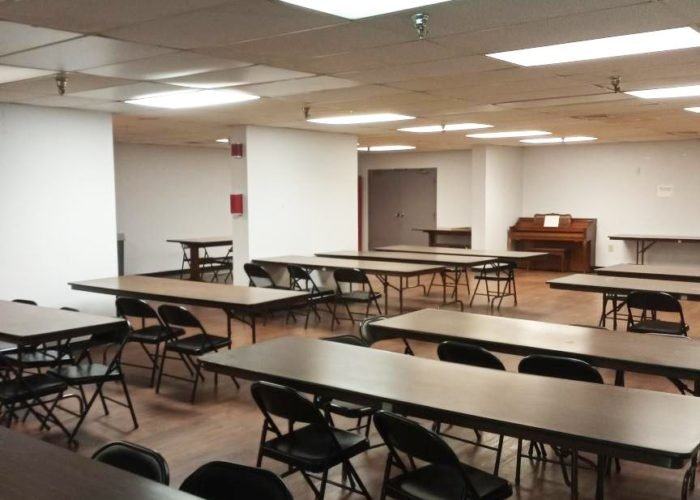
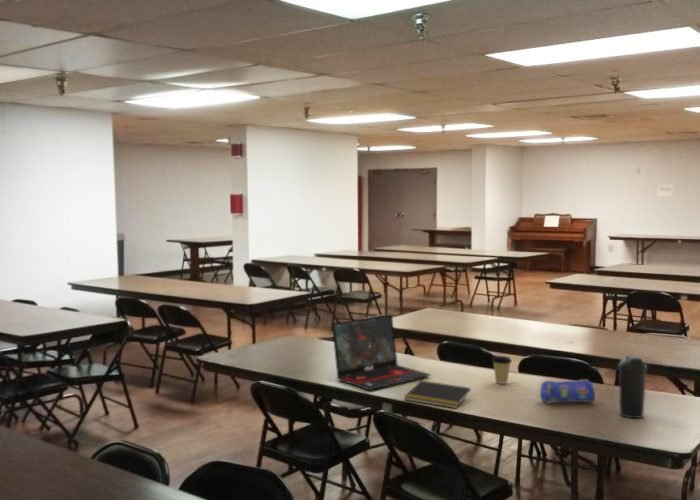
+ water bottle [617,354,648,419]
+ coffee cup [491,354,513,385]
+ pencil case [539,378,596,403]
+ laptop [331,314,432,391]
+ notepad [403,380,472,409]
